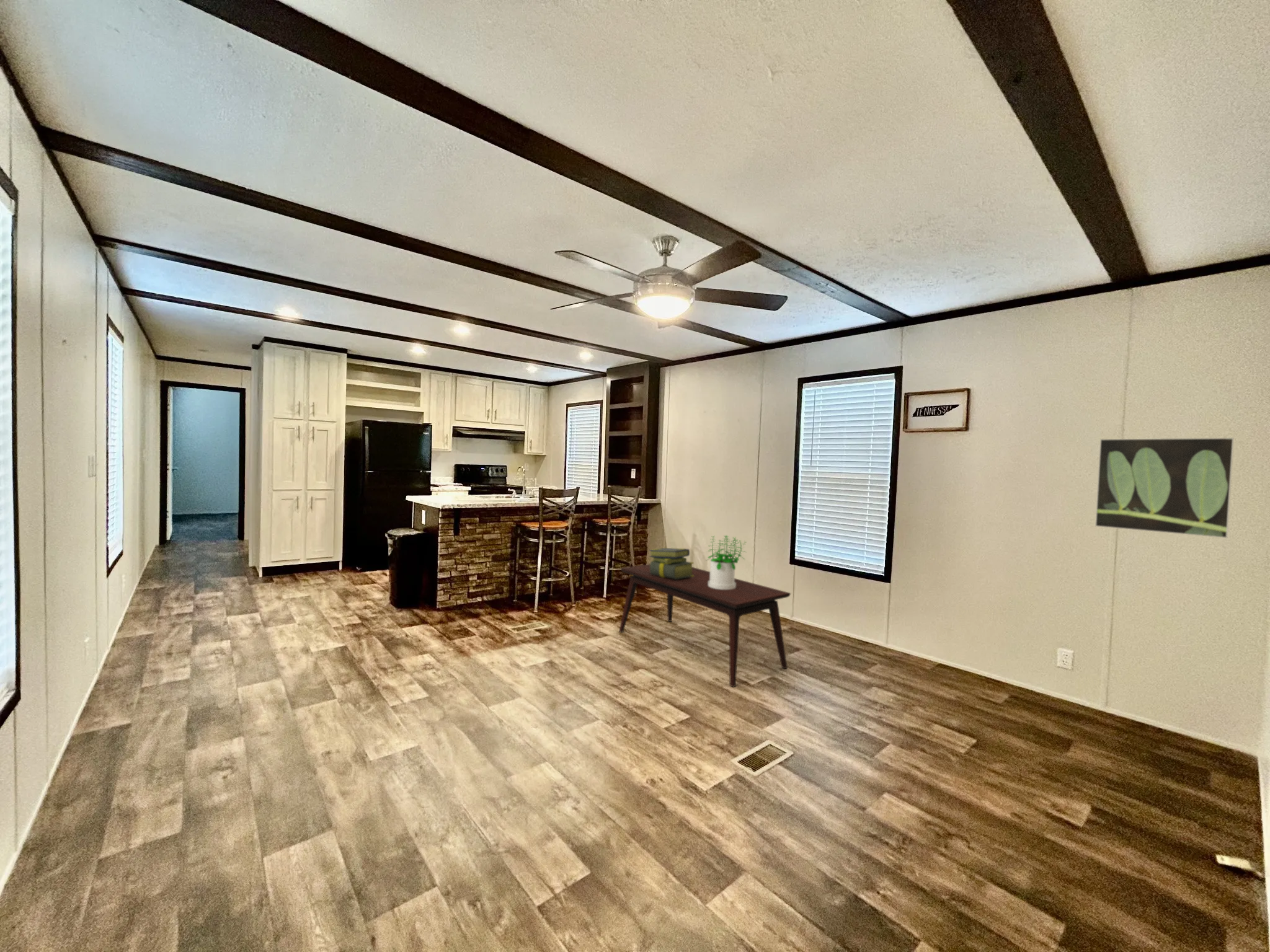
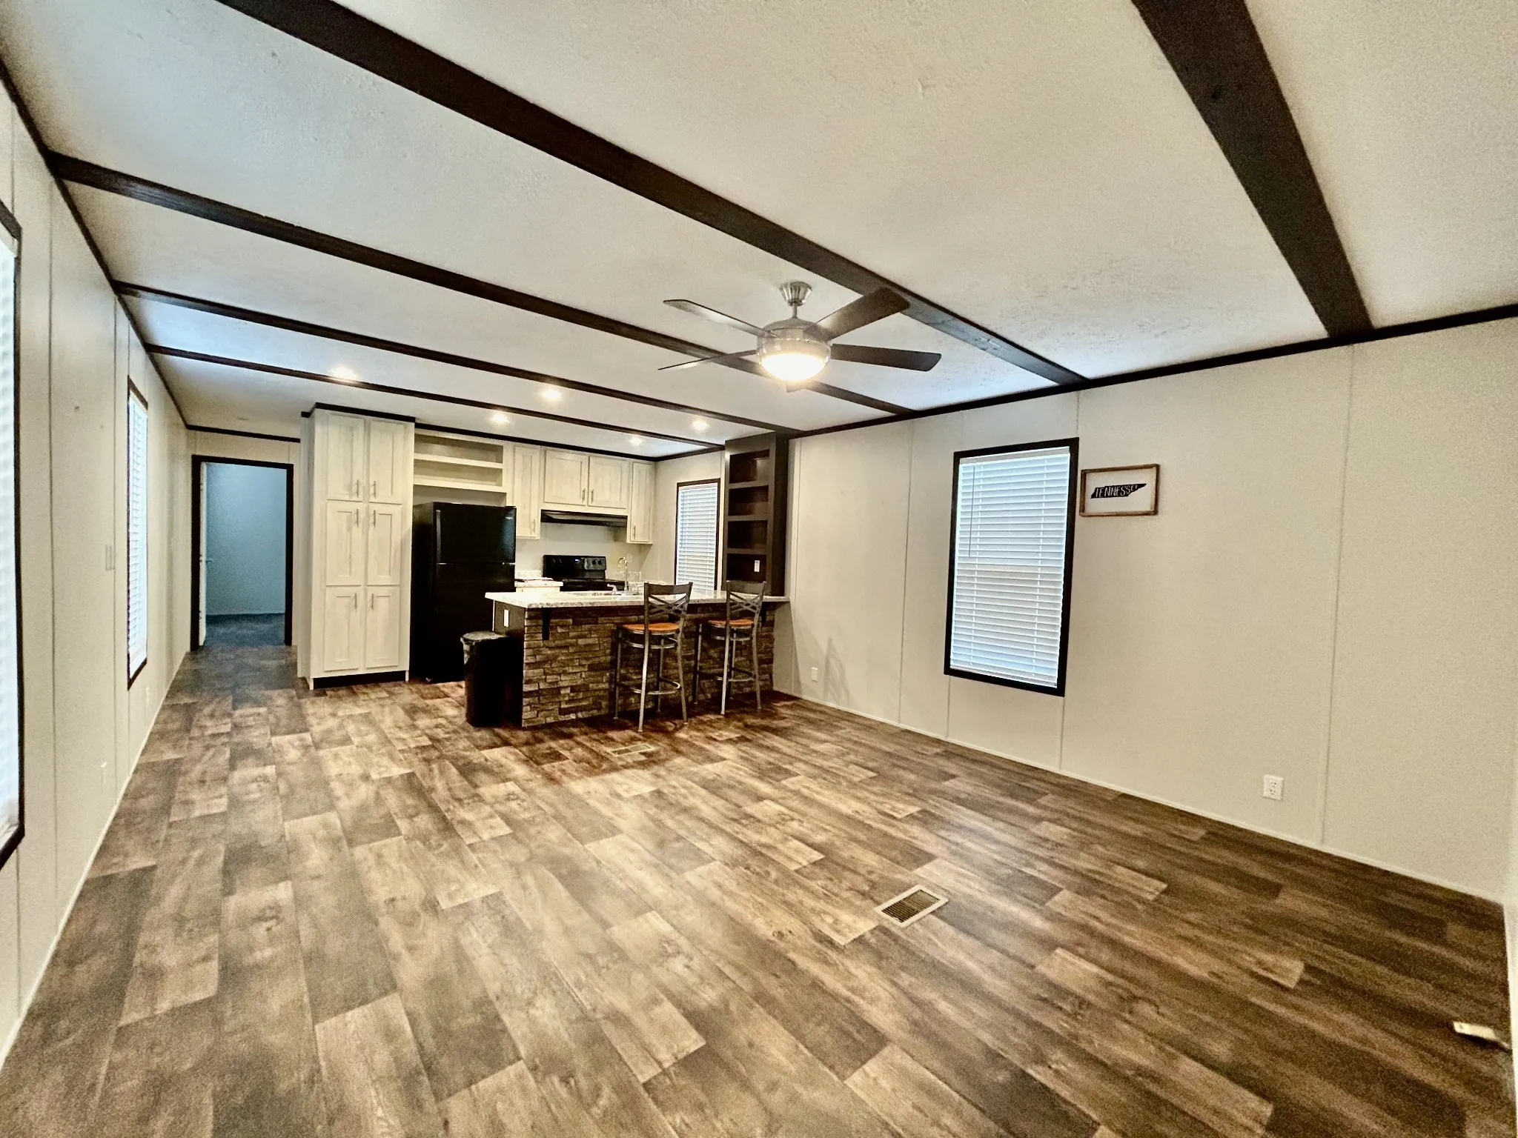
- stack of books [649,547,695,580]
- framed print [1095,437,1235,539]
- coffee table [618,564,791,688]
- potted plant [705,535,747,589]
